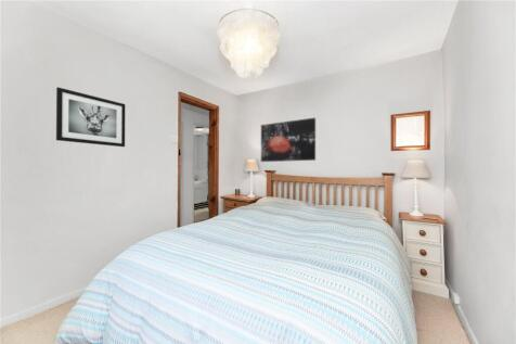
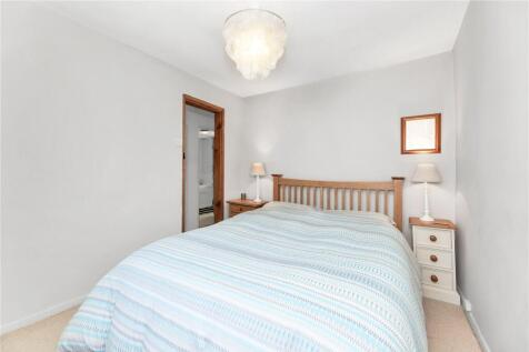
- wall art [260,117,317,163]
- wall art [55,86,126,148]
